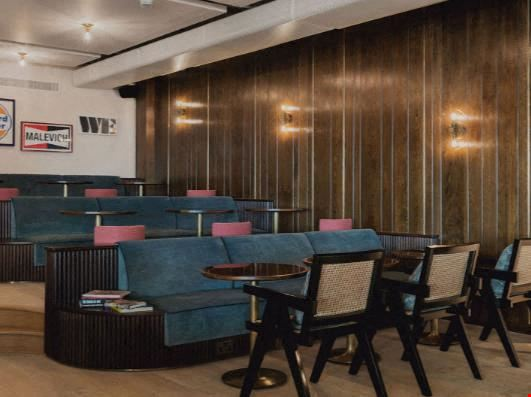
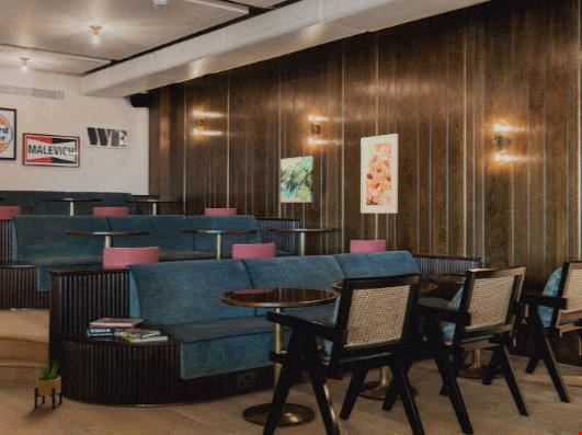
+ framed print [360,133,399,215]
+ wall art [279,154,315,204]
+ potted plant [33,357,64,410]
